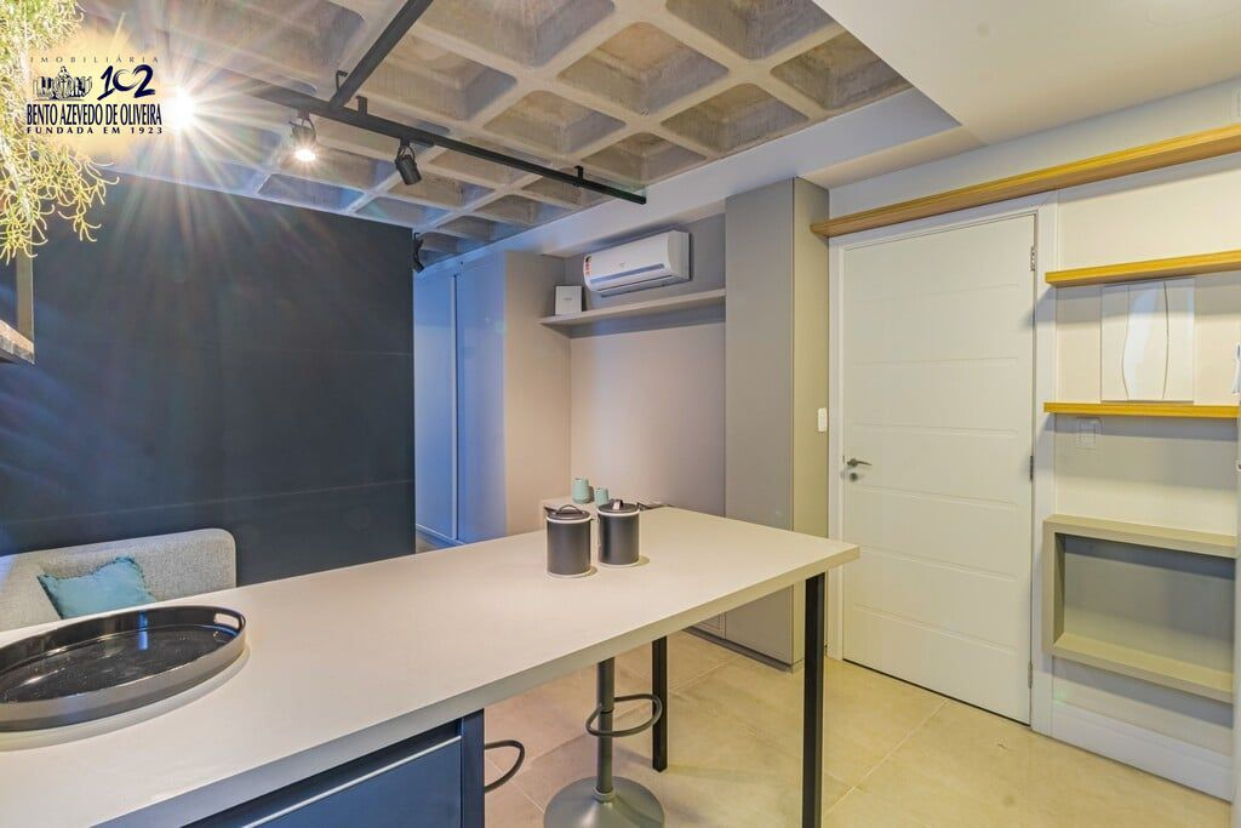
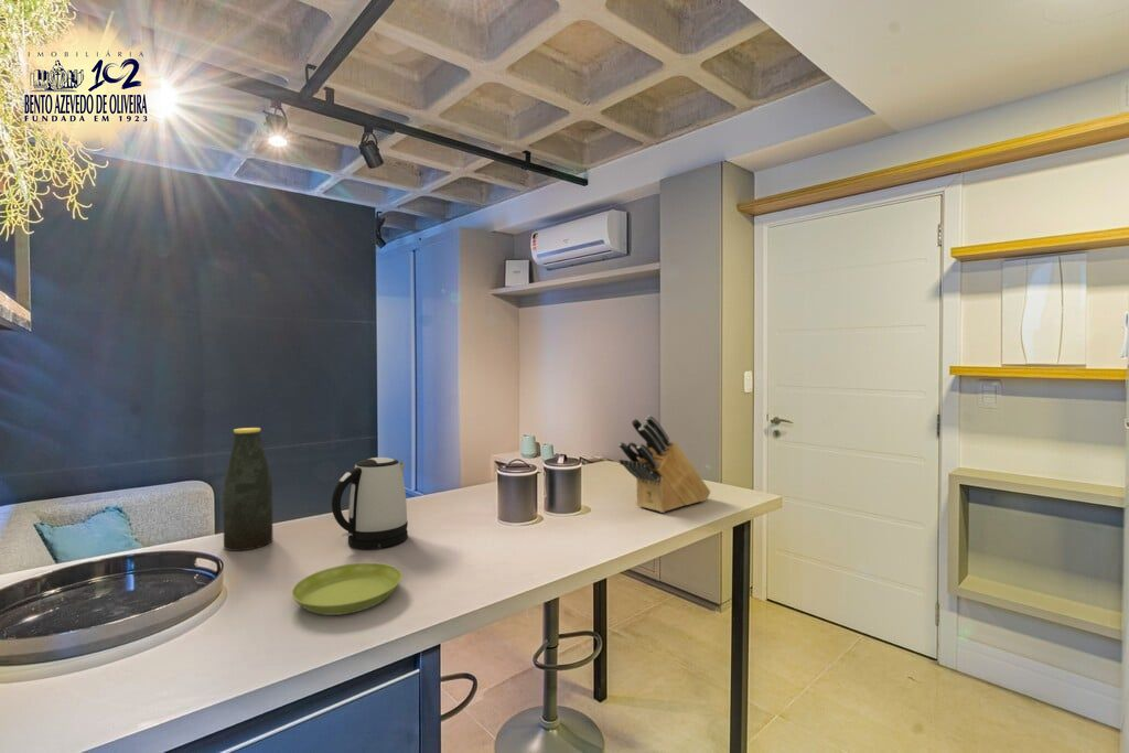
+ saucer [290,562,404,616]
+ kettle [331,456,409,550]
+ bottle [222,427,273,551]
+ knife block [617,415,711,514]
